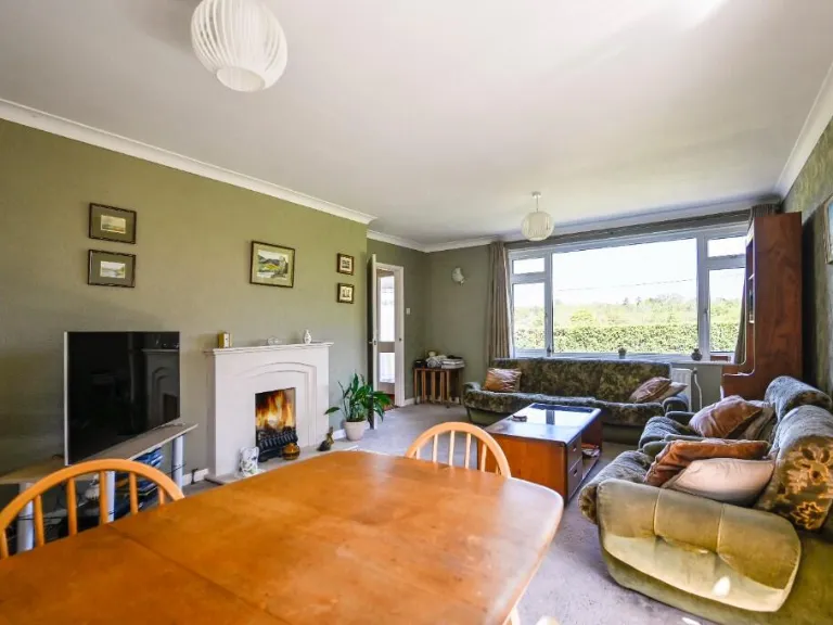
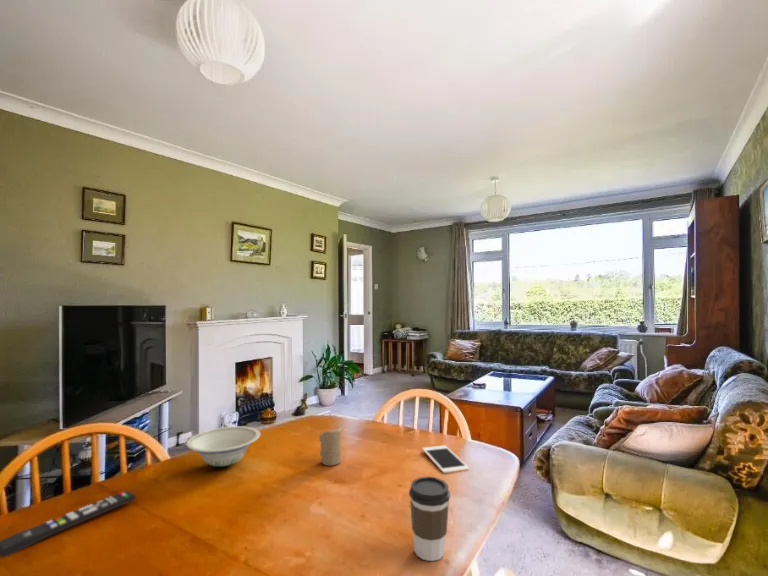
+ bowl [185,425,261,468]
+ remote control [0,490,137,559]
+ coffee cup [408,476,451,562]
+ cell phone [422,445,470,474]
+ candle [318,426,343,467]
